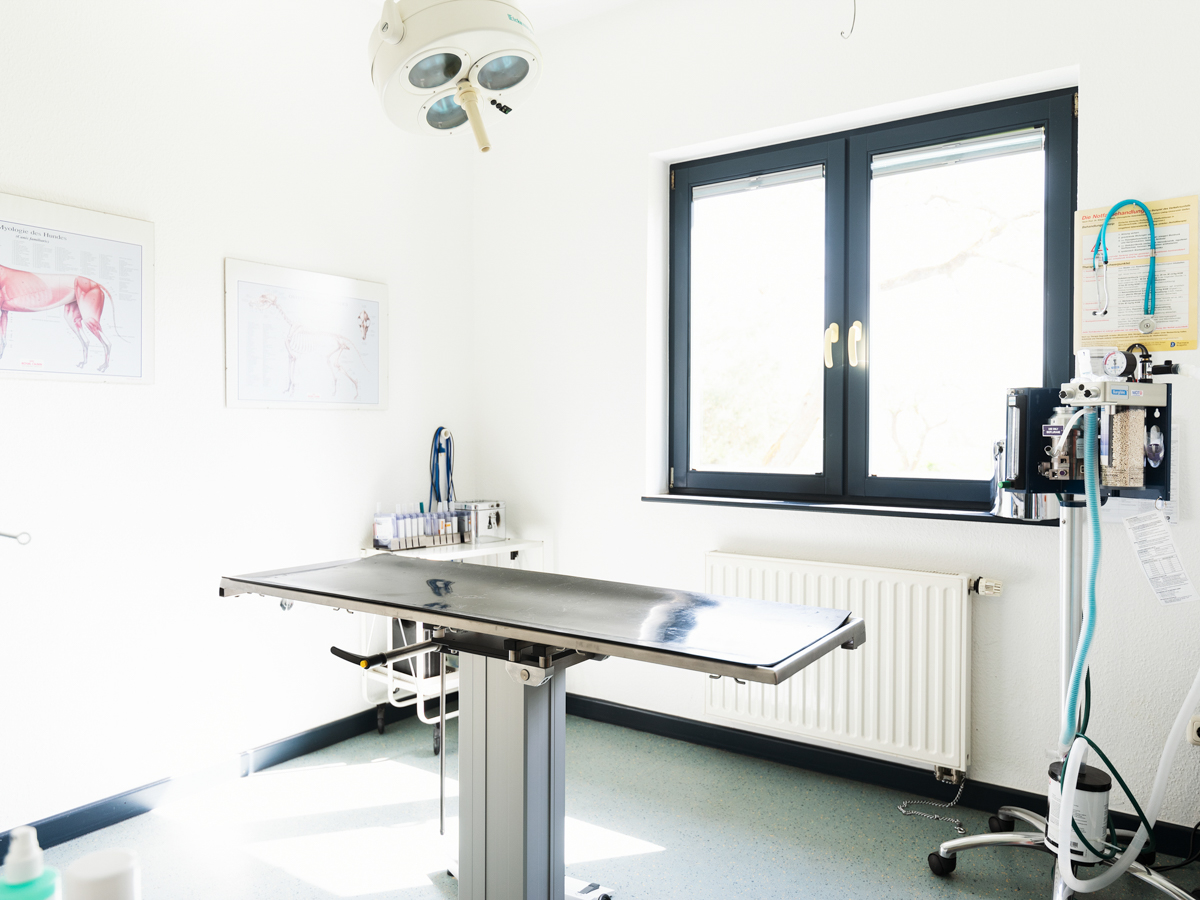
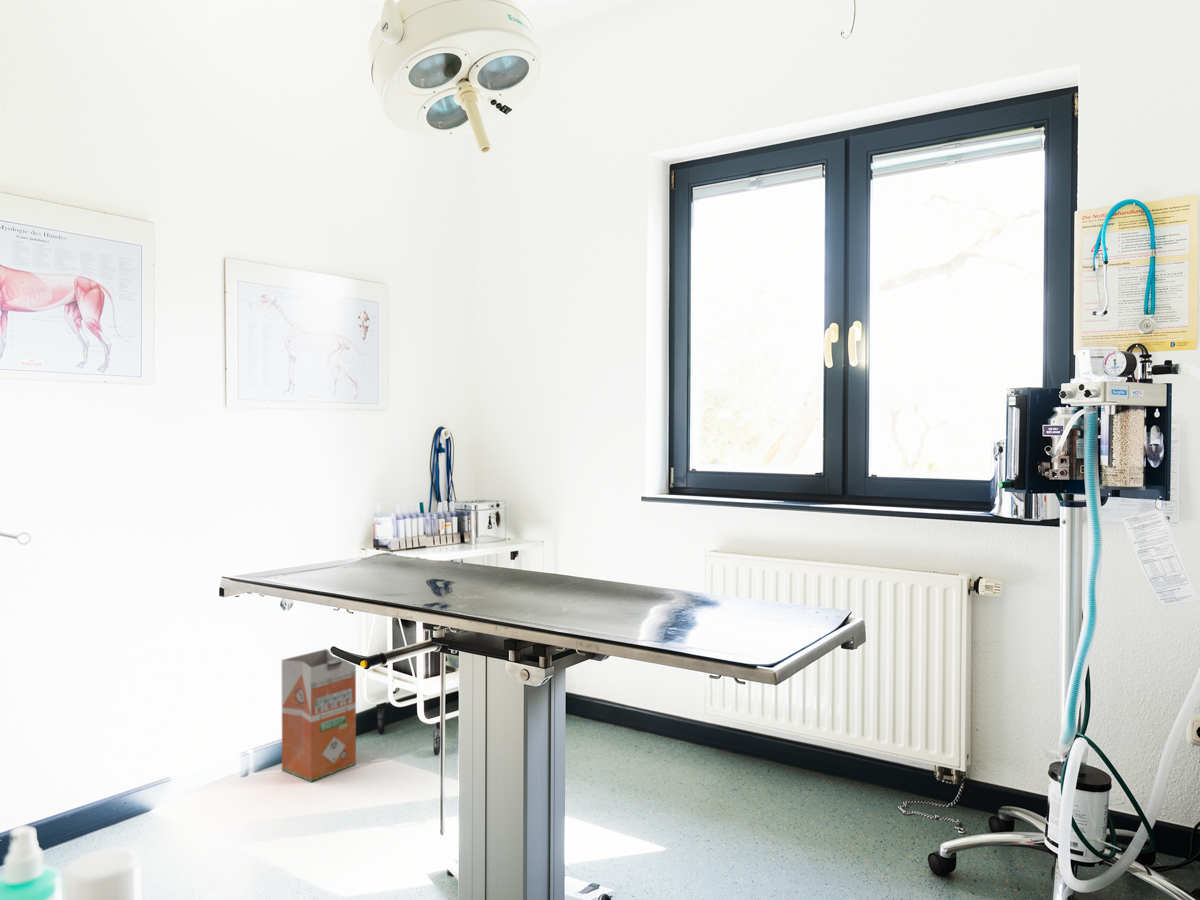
+ waste bin [281,648,357,783]
